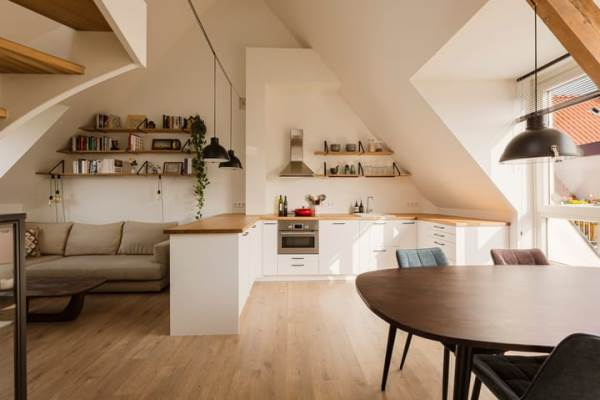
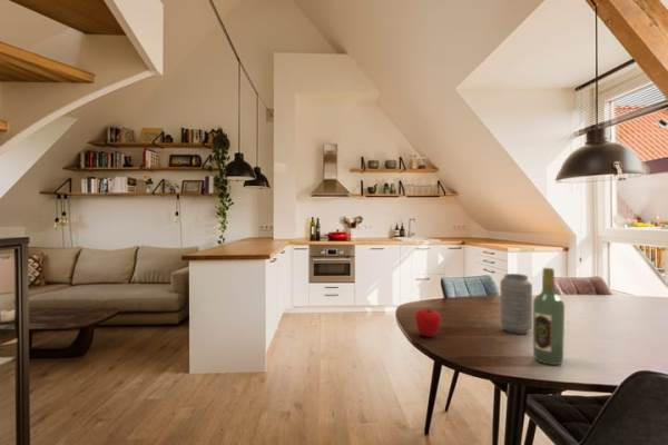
+ wine bottle [532,267,566,366]
+ vase [499,273,533,335]
+ apple [414,307,442,338]
